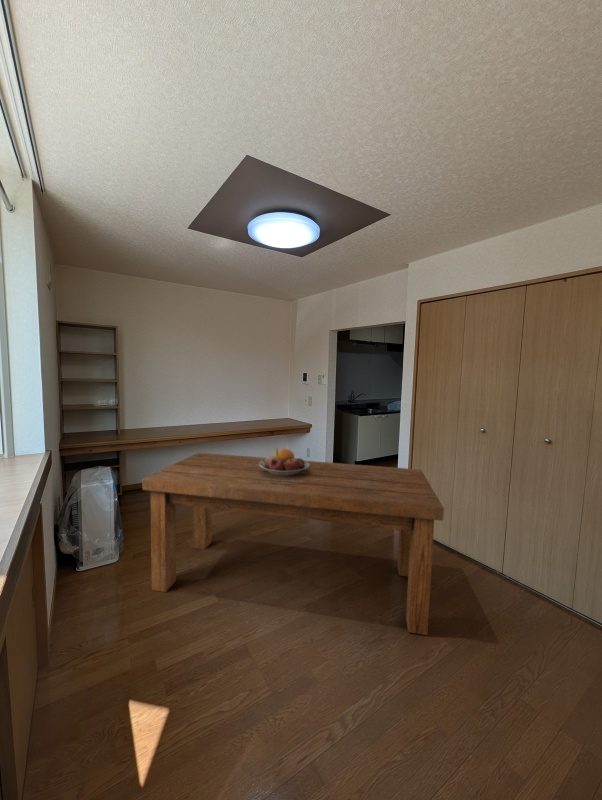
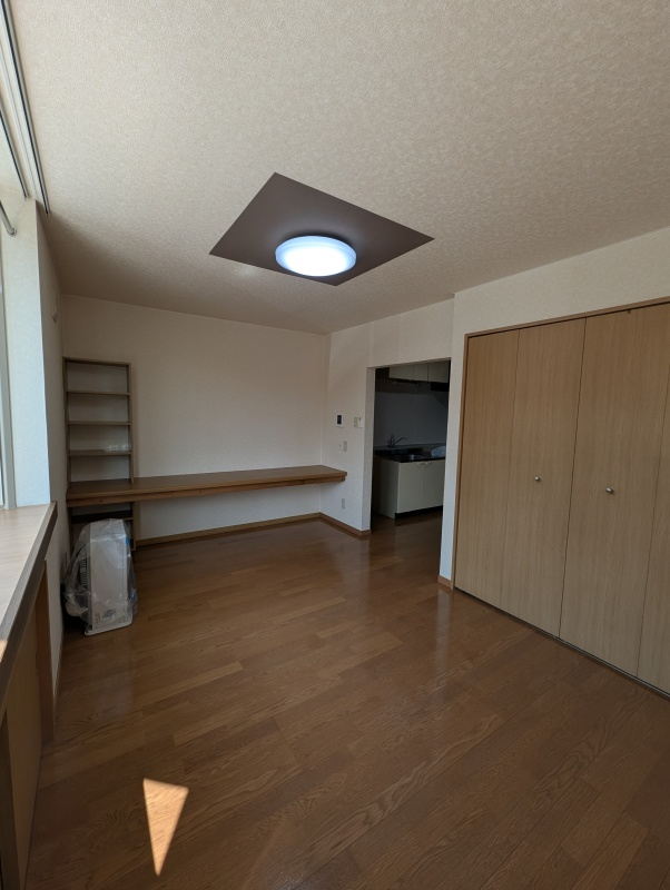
- dining table [141,452,445,636]
- fruit bowl [259,447,310,476]
